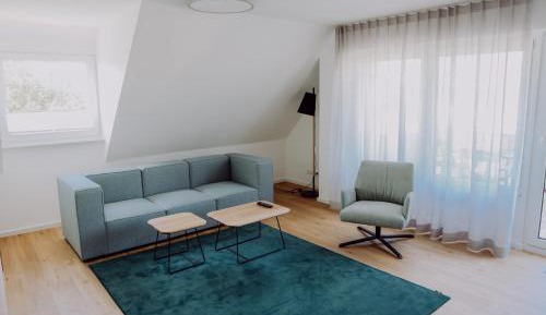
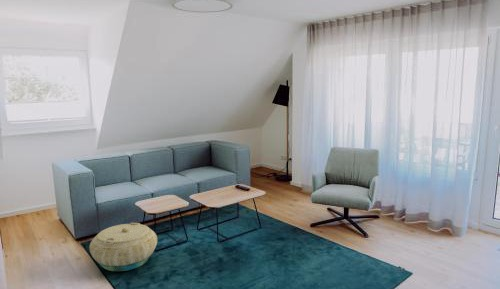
+ basket [89,222,158,272]
